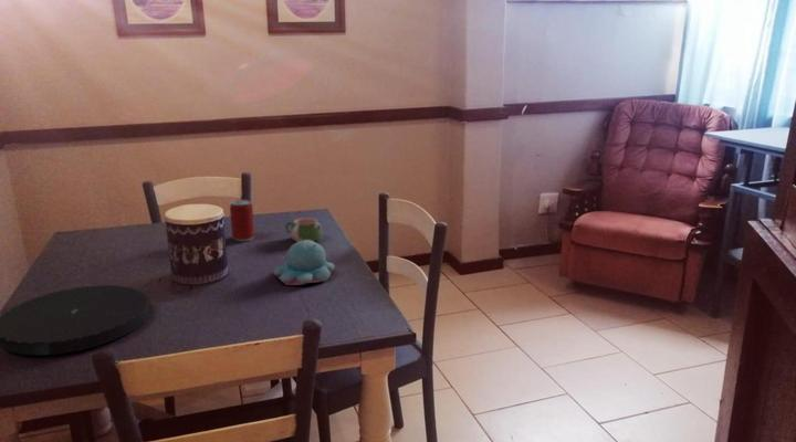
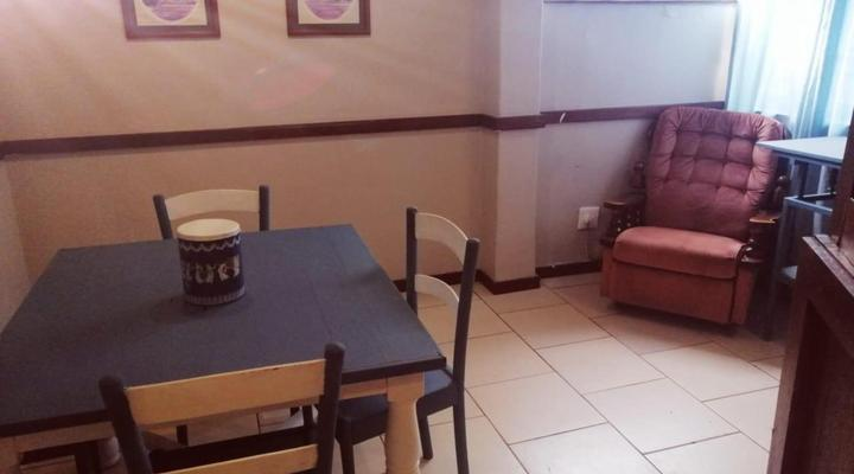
- candle [273,240,336,286]
- beer can [229,199,255,243]
- plate [0,284,150,356]
- mug [284,217,323,243]
